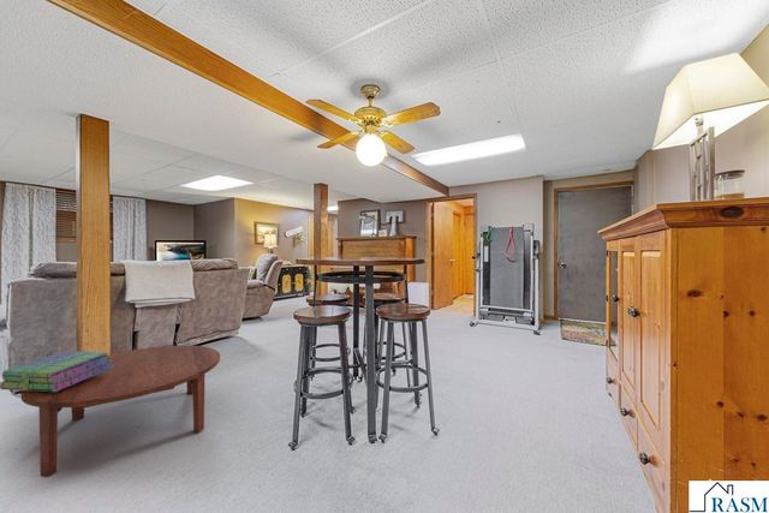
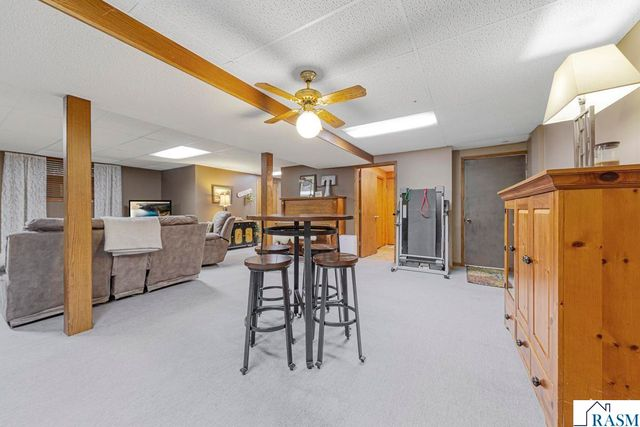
- stack of books [0,350,114,392]
- coffee table [19,345,221,478]
